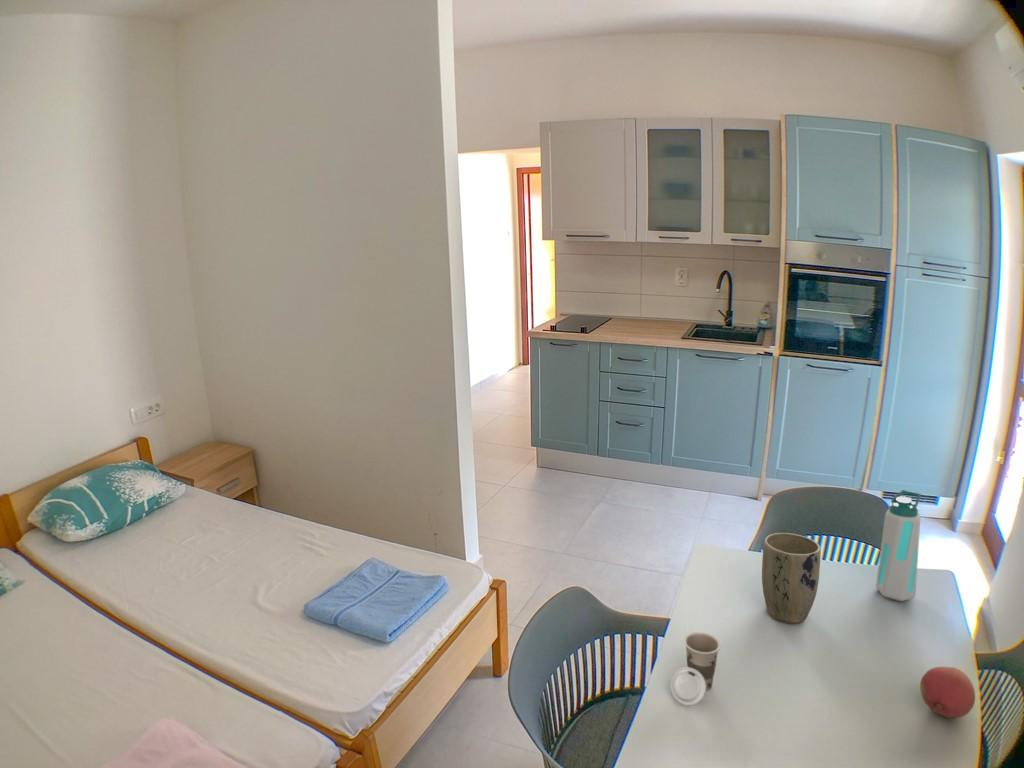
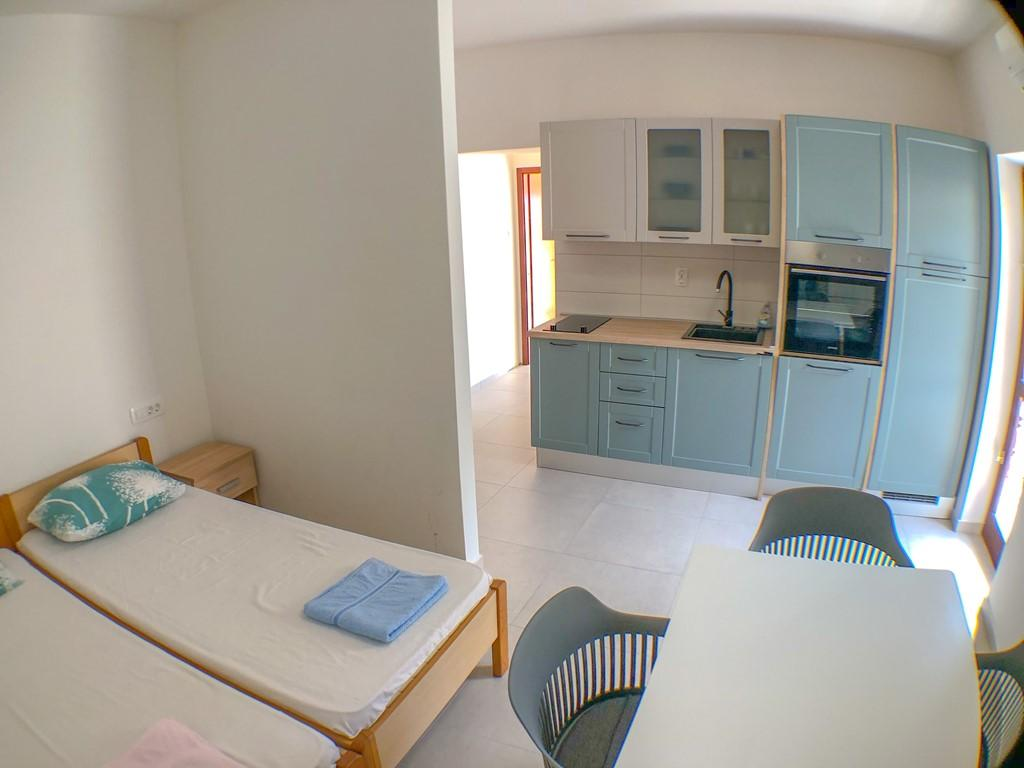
- fruit [919,666,976,719]
- cup [669,631,722,707]
- plant pot [761,532,822,624]
- water bottle [875,489,922,602]
